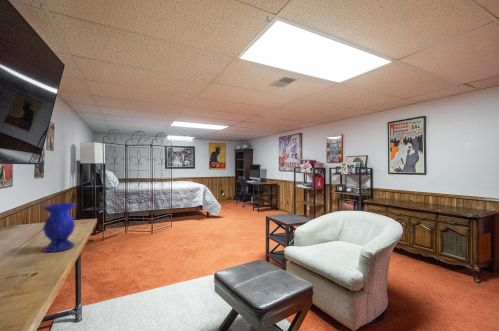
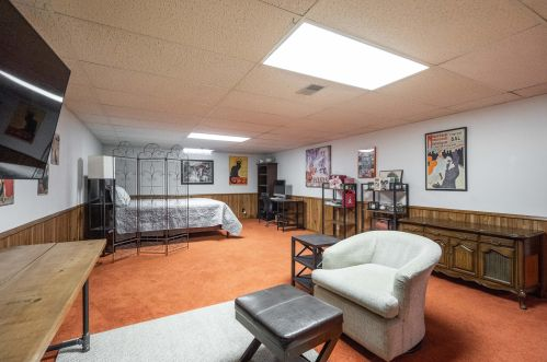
- vase [41,202,77,253]
